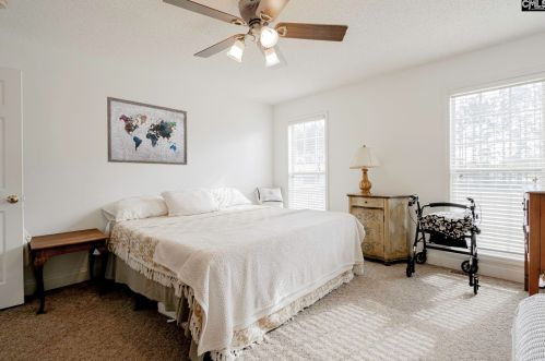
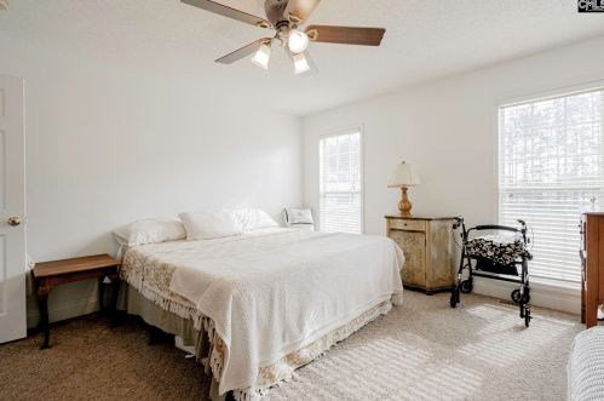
- wall art [106,96,188,166]
